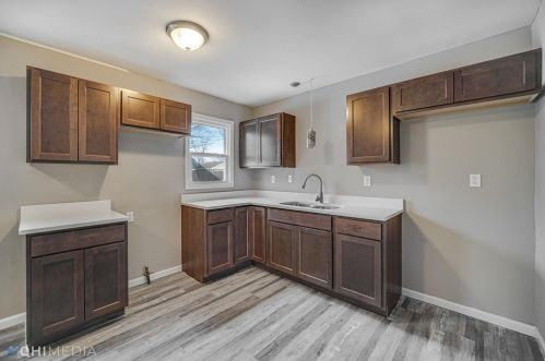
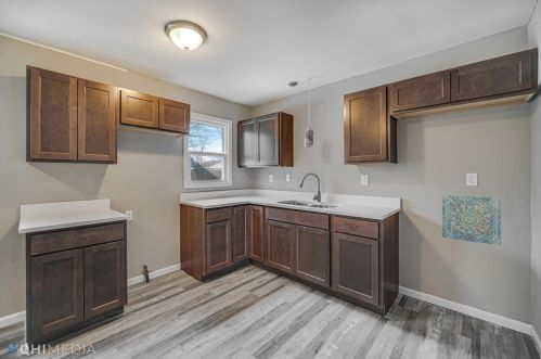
+ wall art [441,194,502,246]
